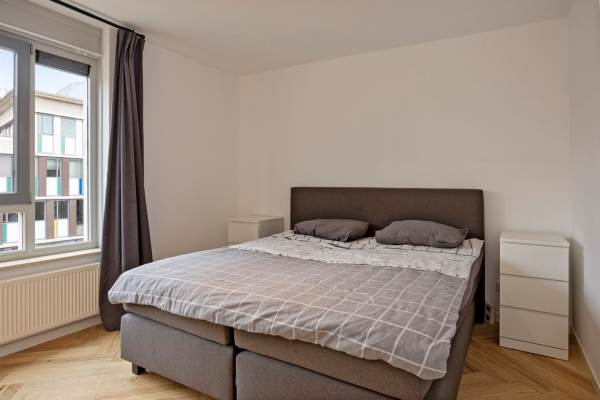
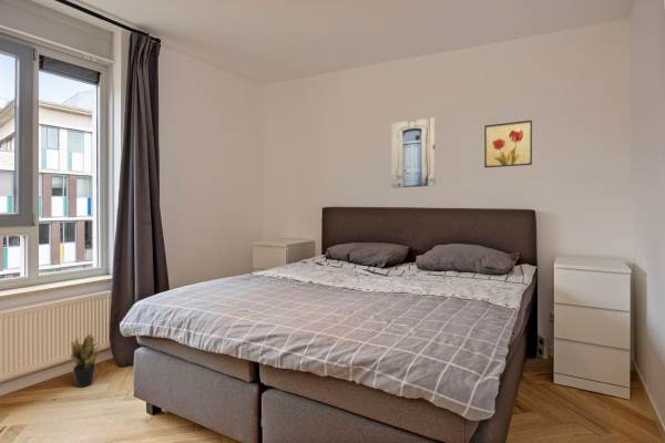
+ wall art [483,120,533,168]
+ potted plant [69,332,101,389]
+ wall art [390,116,437,189]
